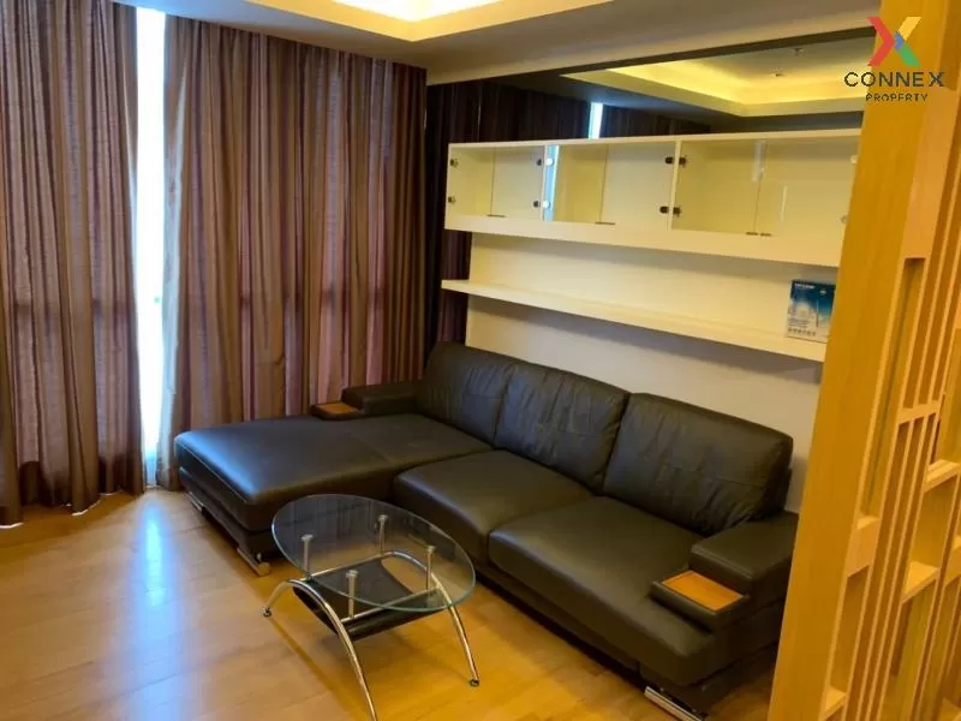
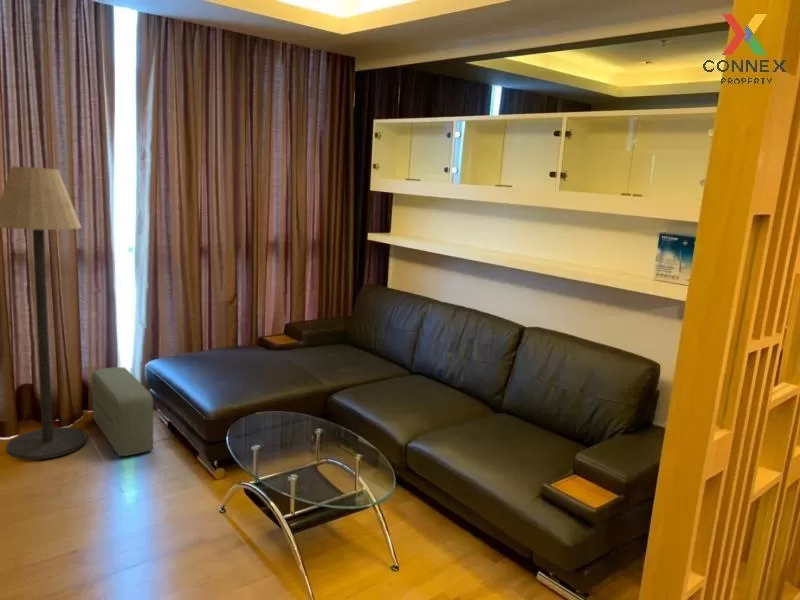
+ floor lamp [0,165,88,461]
+ pouf [90,366,154,457]
